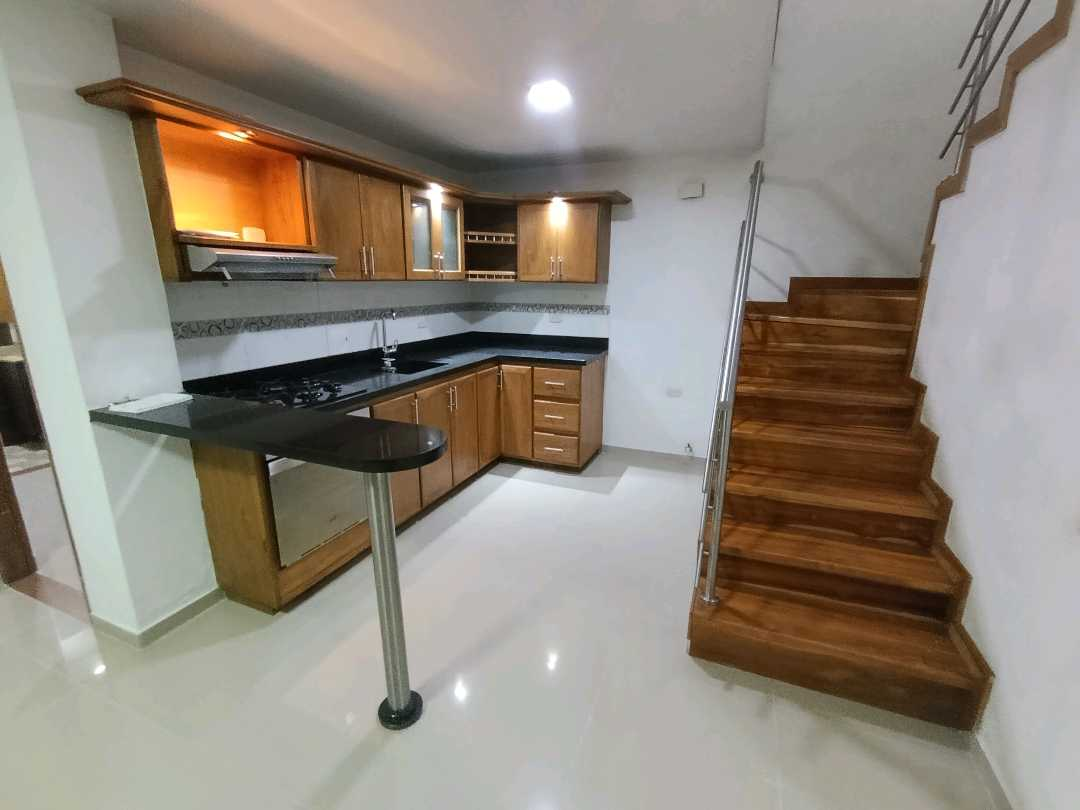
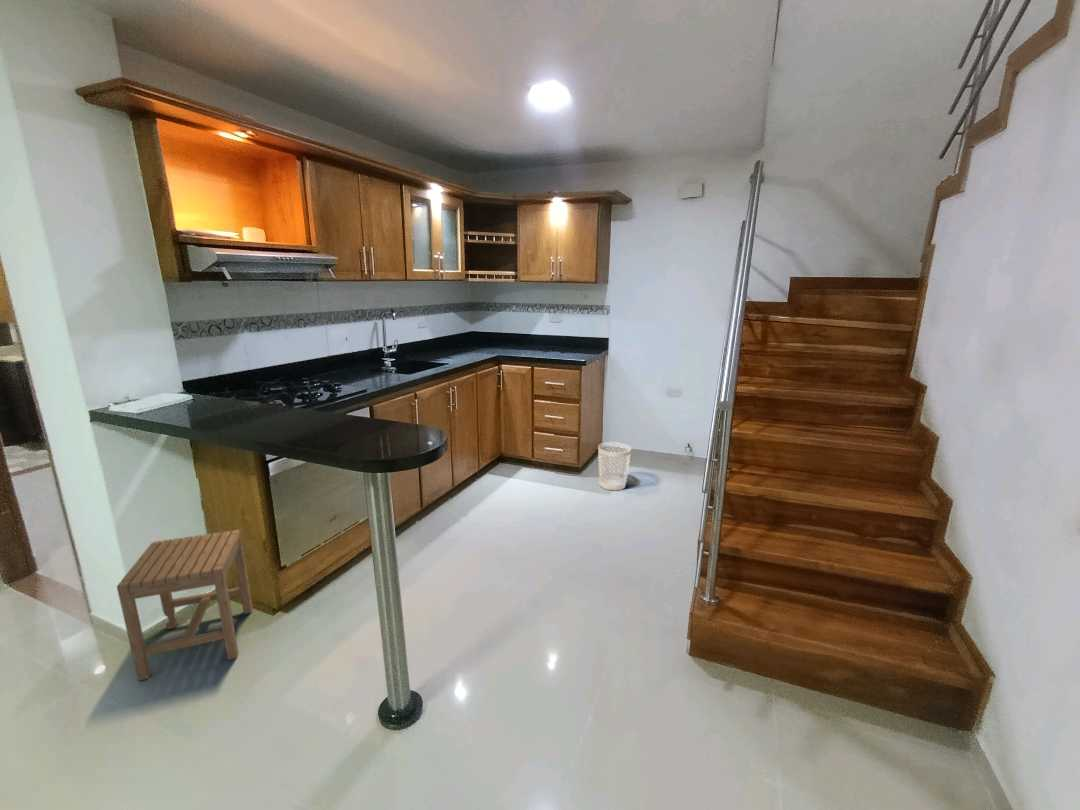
+ wastebasket [597,441,632,491]
+ stool [116,529,254,682]
